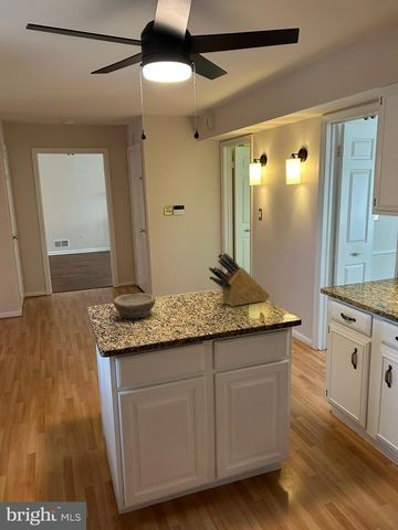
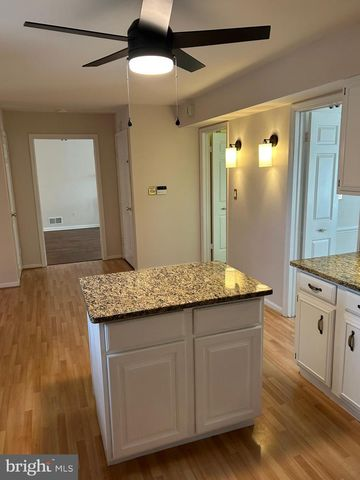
- bowl [112,292,157,319]
- knife block [208,252,271,307]
